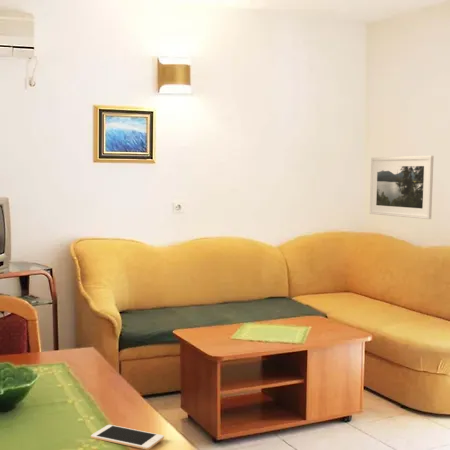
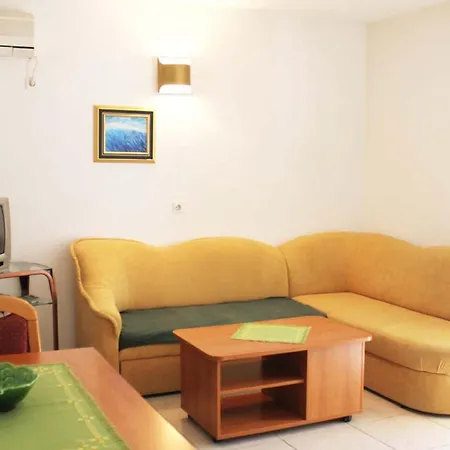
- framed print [369,155,435,220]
- cell phone [90,424,165,450]
